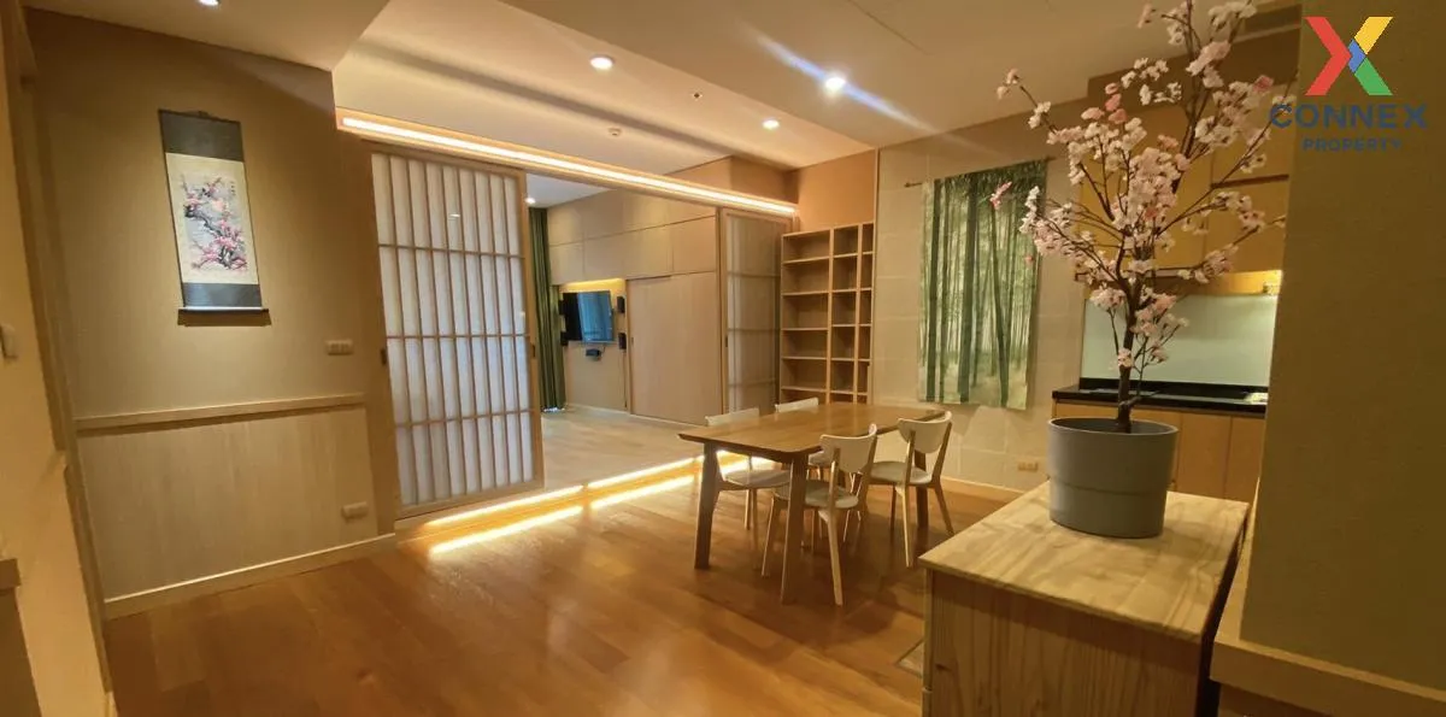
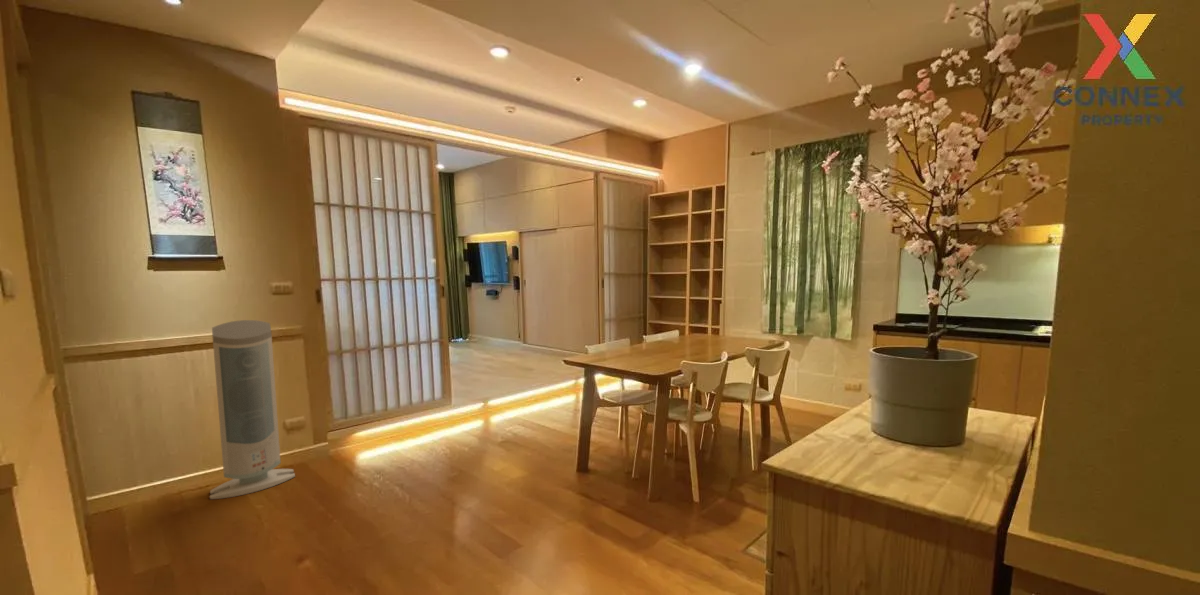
+ air purifier [209,319,296,500]
